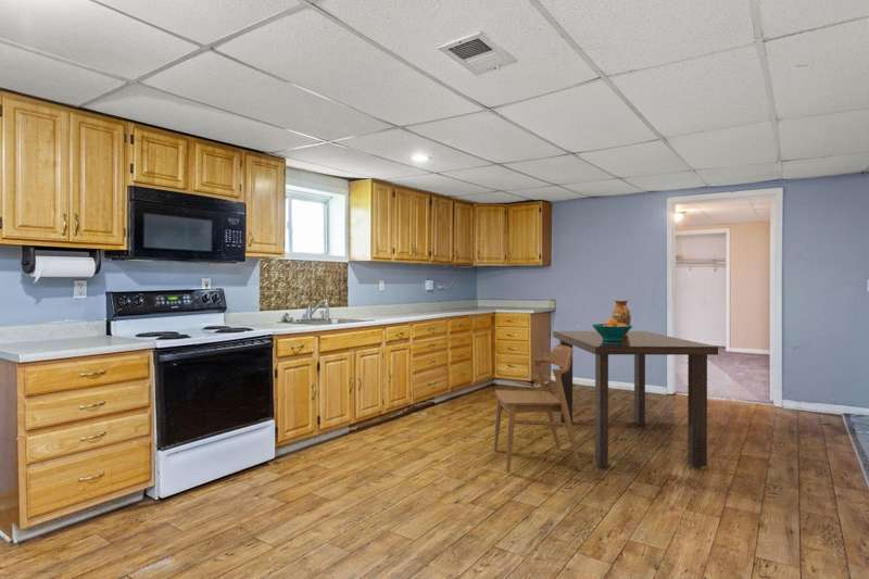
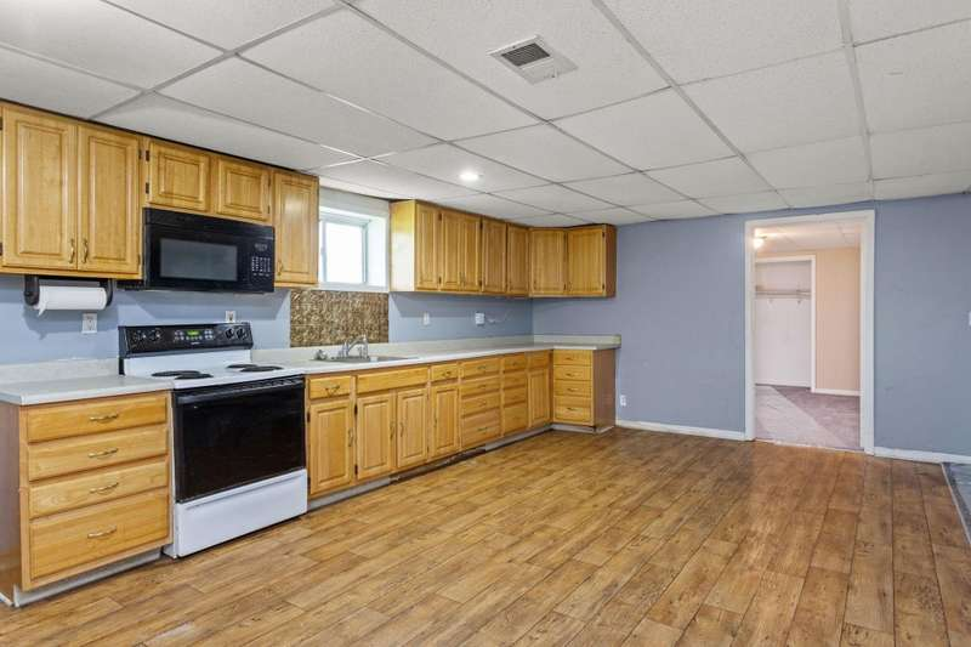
- fruit bowl [591,317,633,341]
- vase [612,299,632,335]
- dining table [552,330,719,468]
- chair [492,343,582,474]
